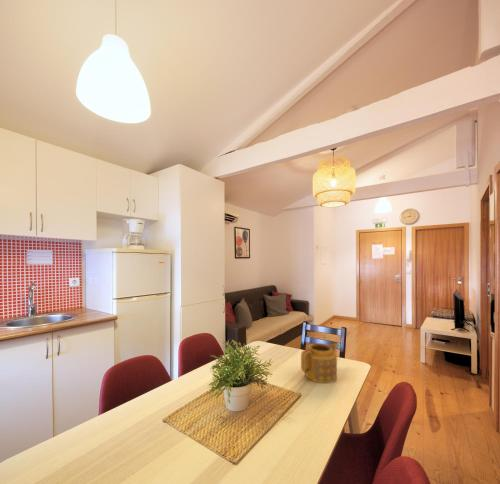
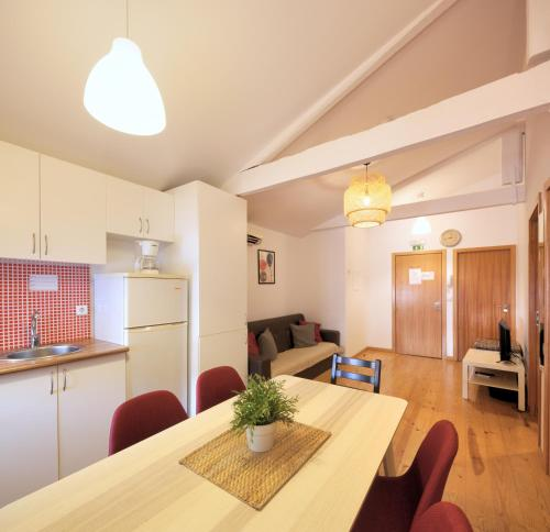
- teapot [300,342,340,384]
